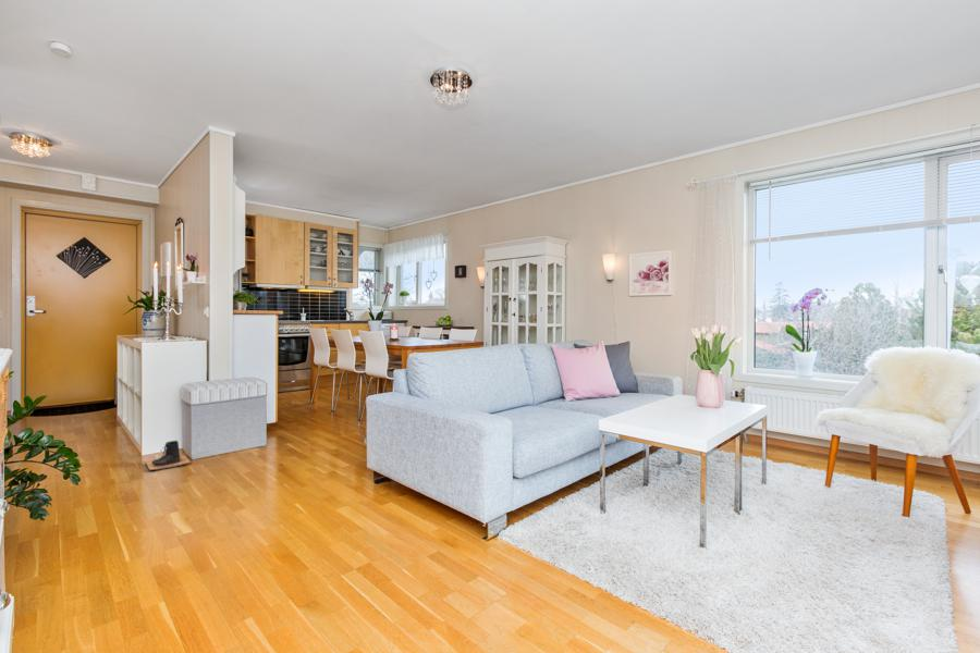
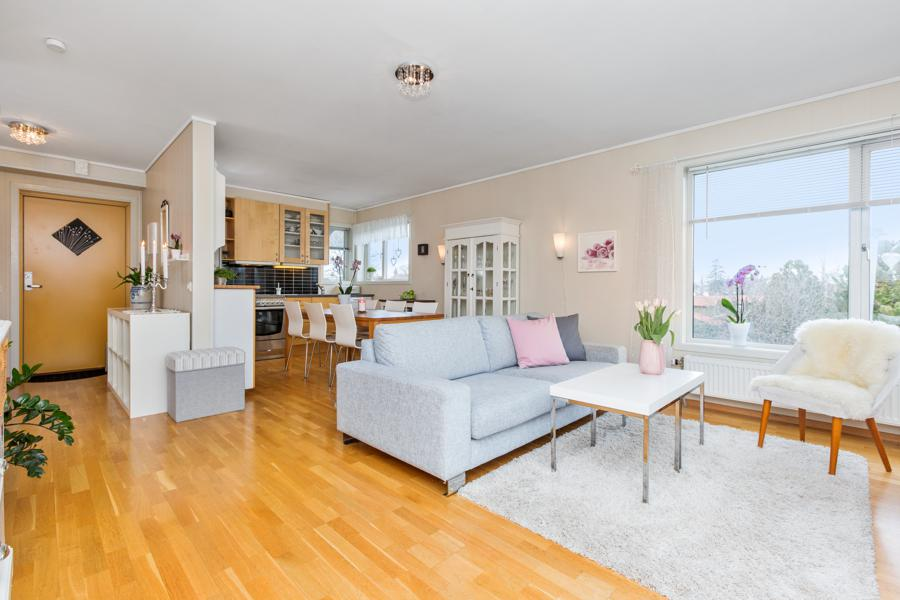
- boots [145,440,192,471]
